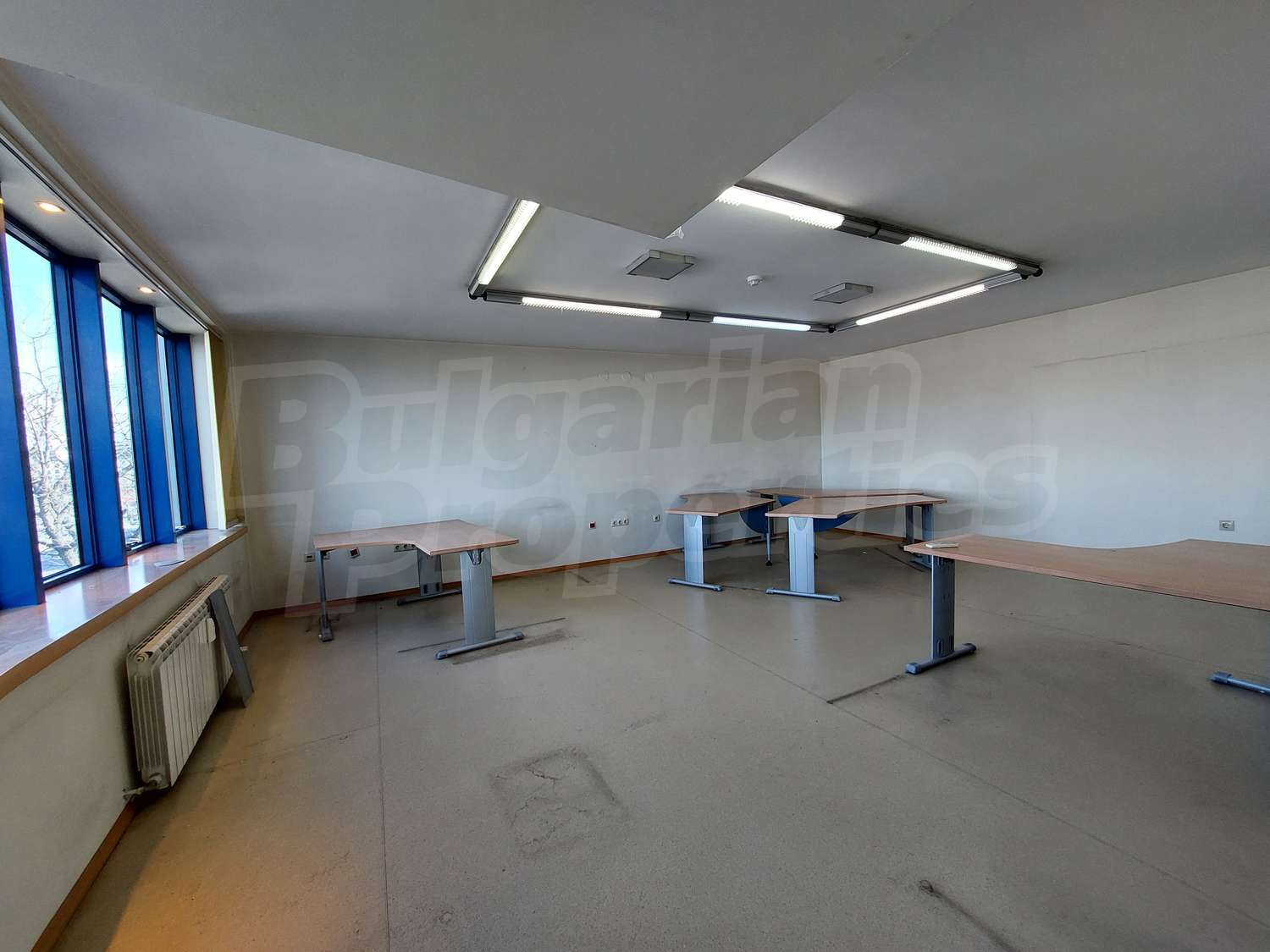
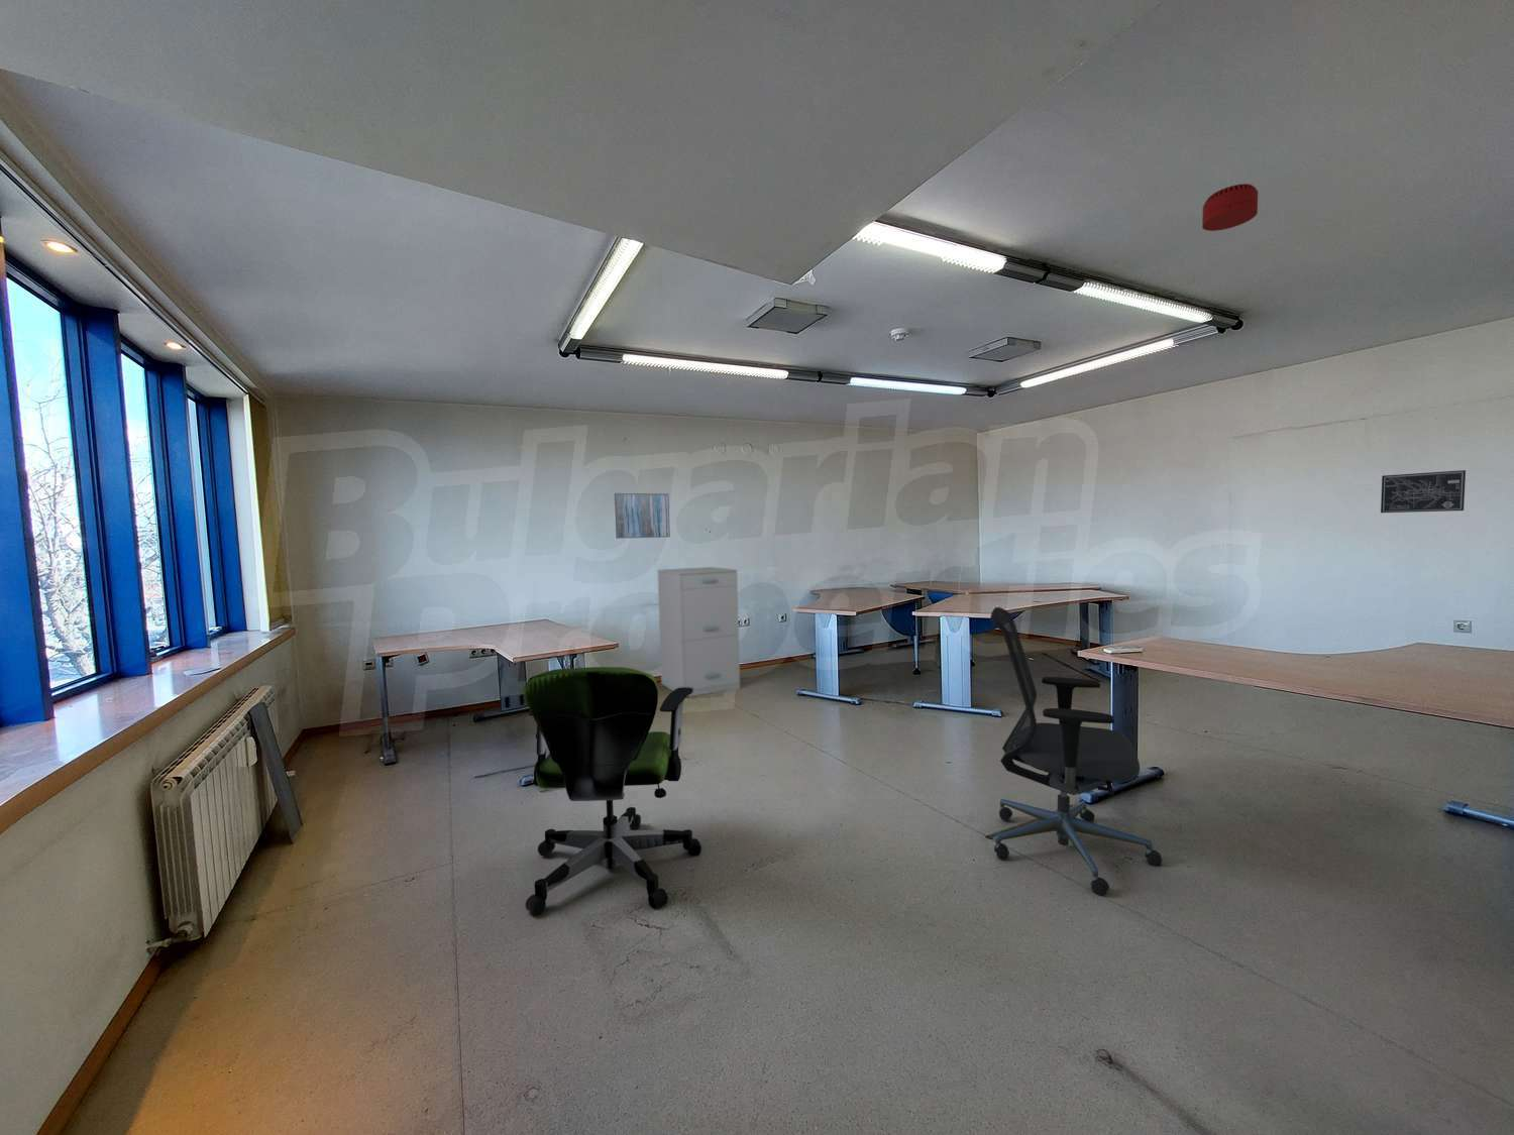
+ office chair [523,666,702,916]
+ filing cabinet [656,566,740,699]
+ smoke detector [1202,182,1259,232]
+ wall art [614,492,671,540]
+ office chair [989,607,1164,897]
+ wall art [1379,469,1466,514]
